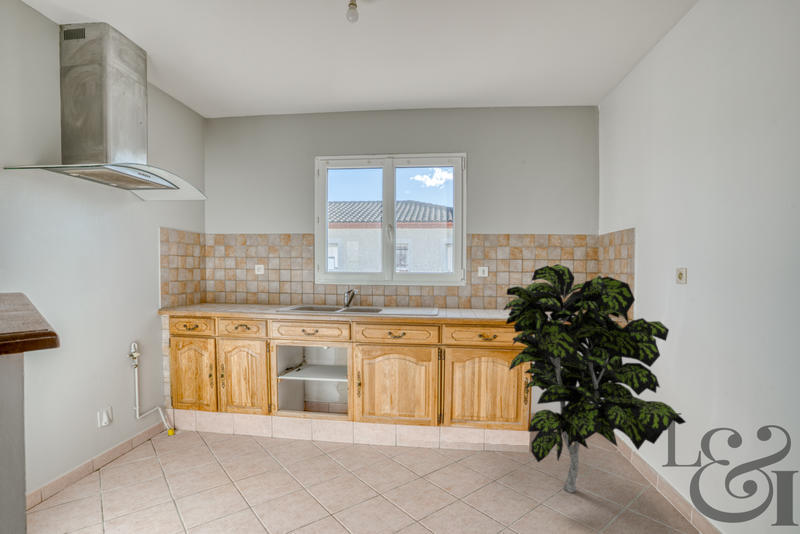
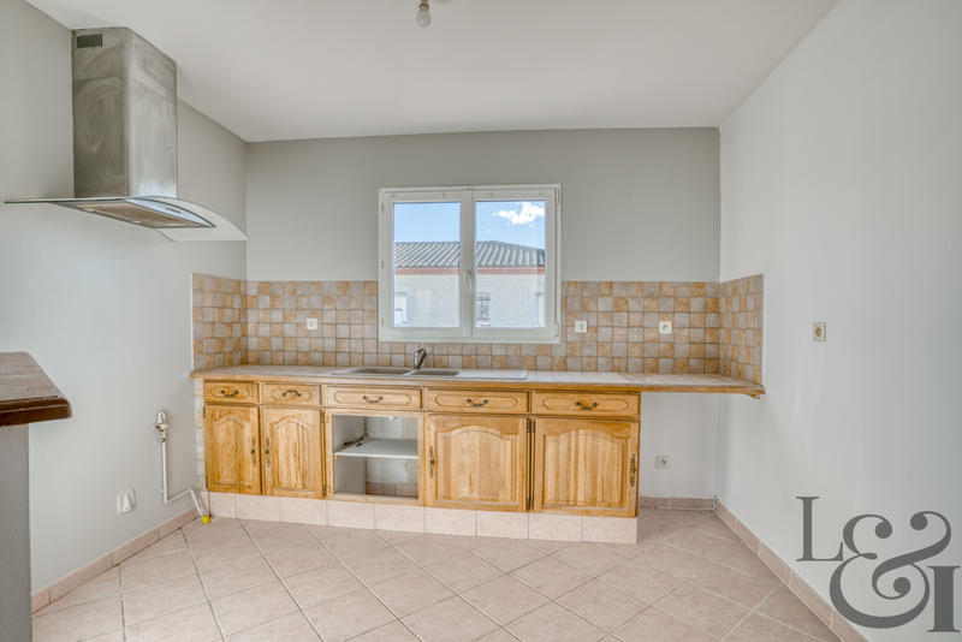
- indoor plant [502,263,687,494]
